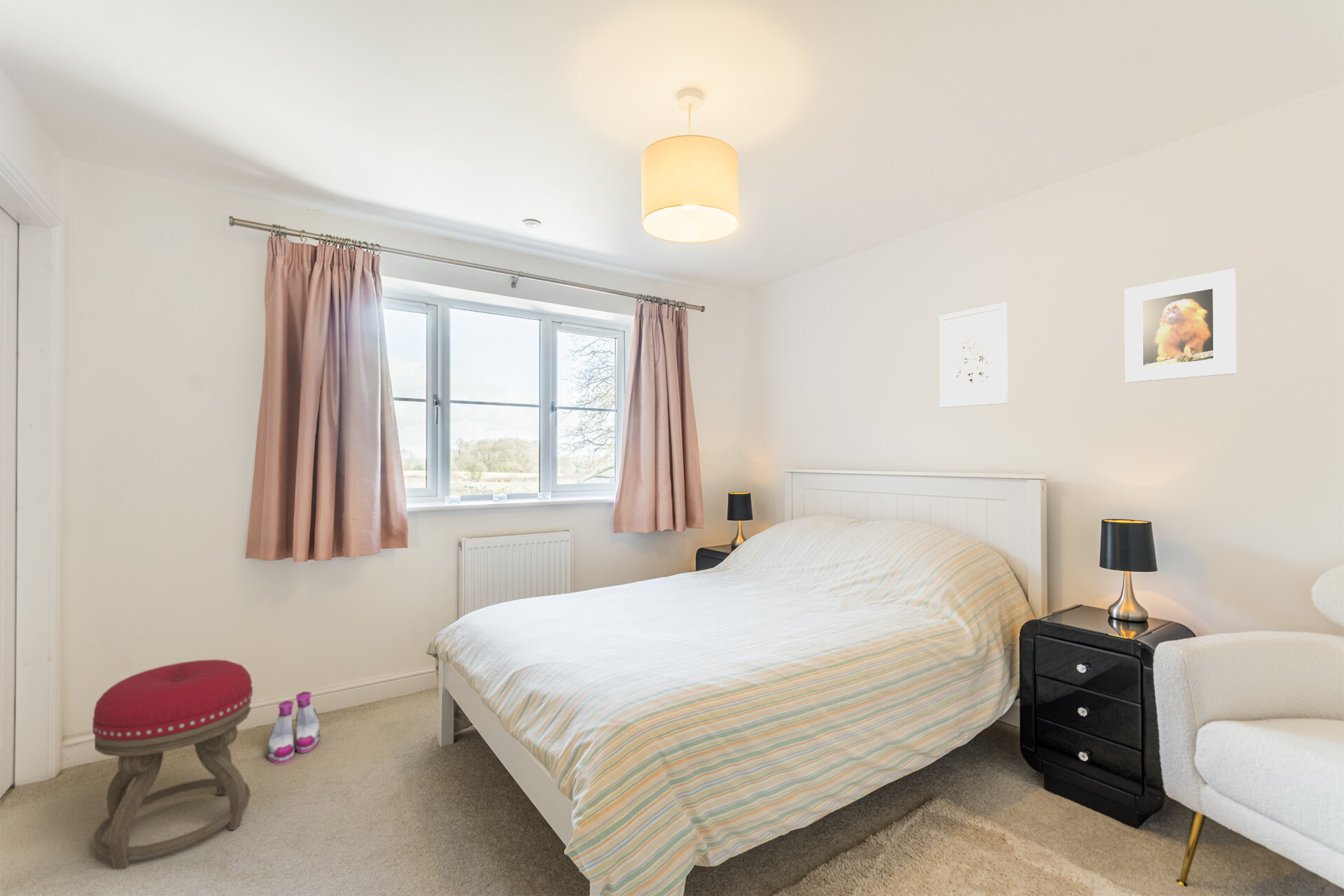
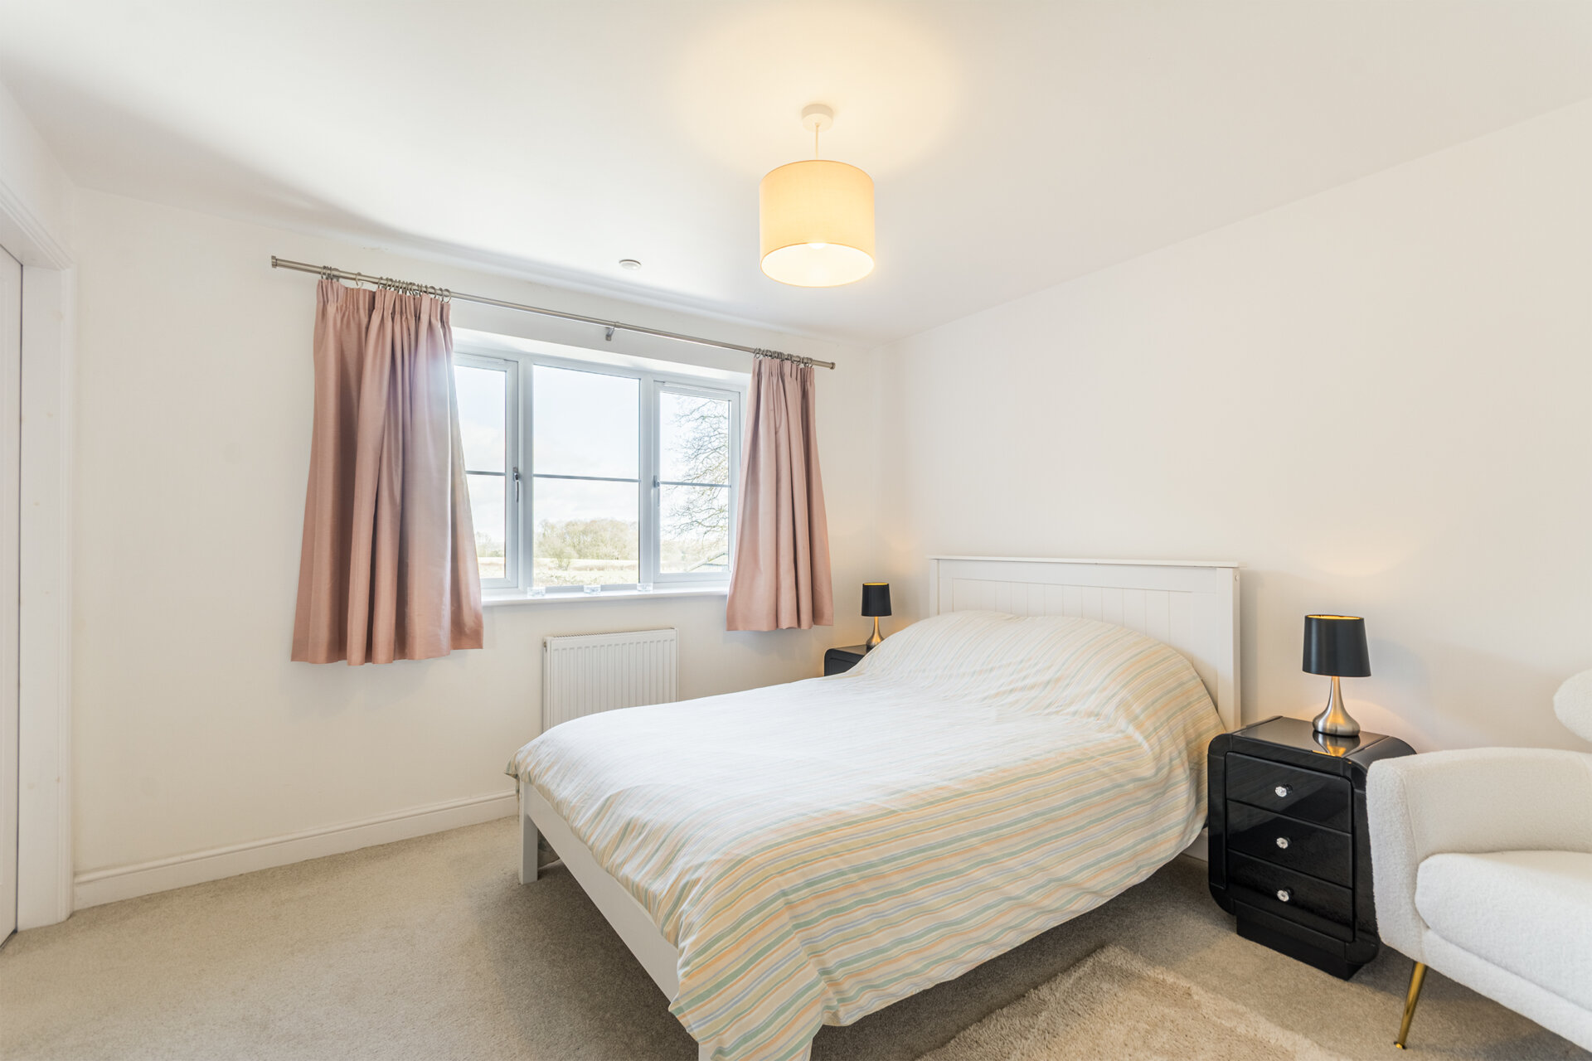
- wall art [939,302,1009,409]
- boots [266,691,321,765]
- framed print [1124,268,1237,384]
- stool [92,659,253,870]
